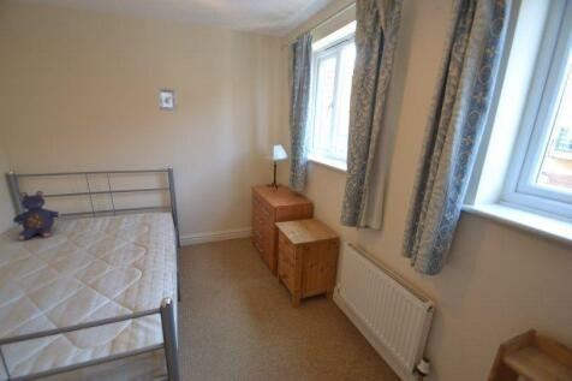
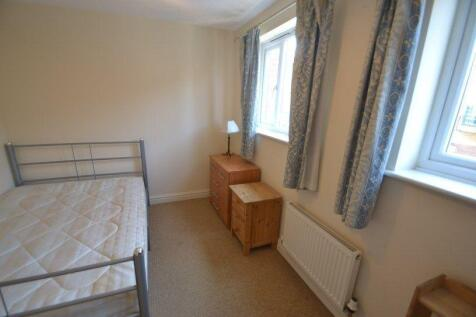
- teddy bear [12,190,62,242]
- picture frame [156,87,178,112]
